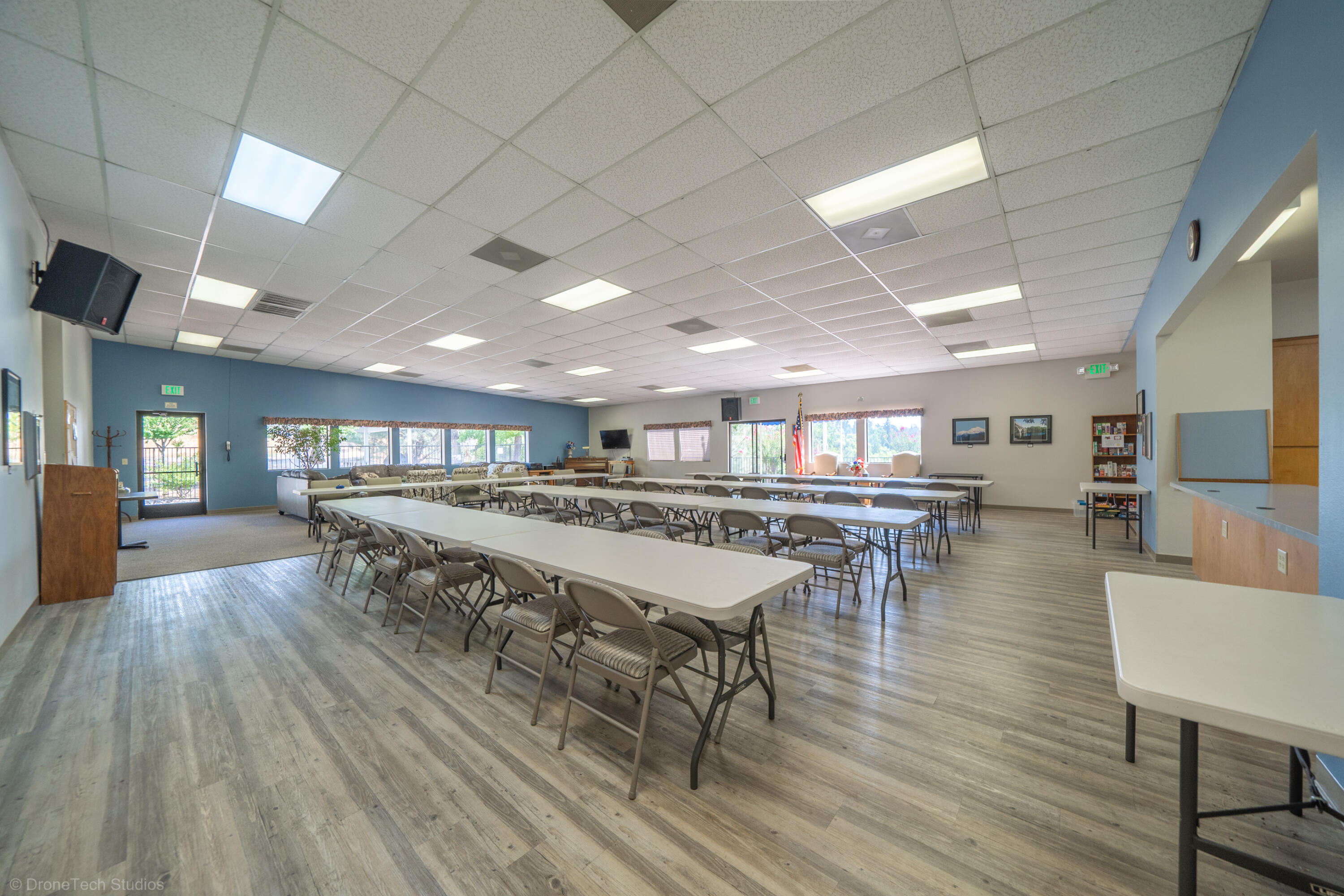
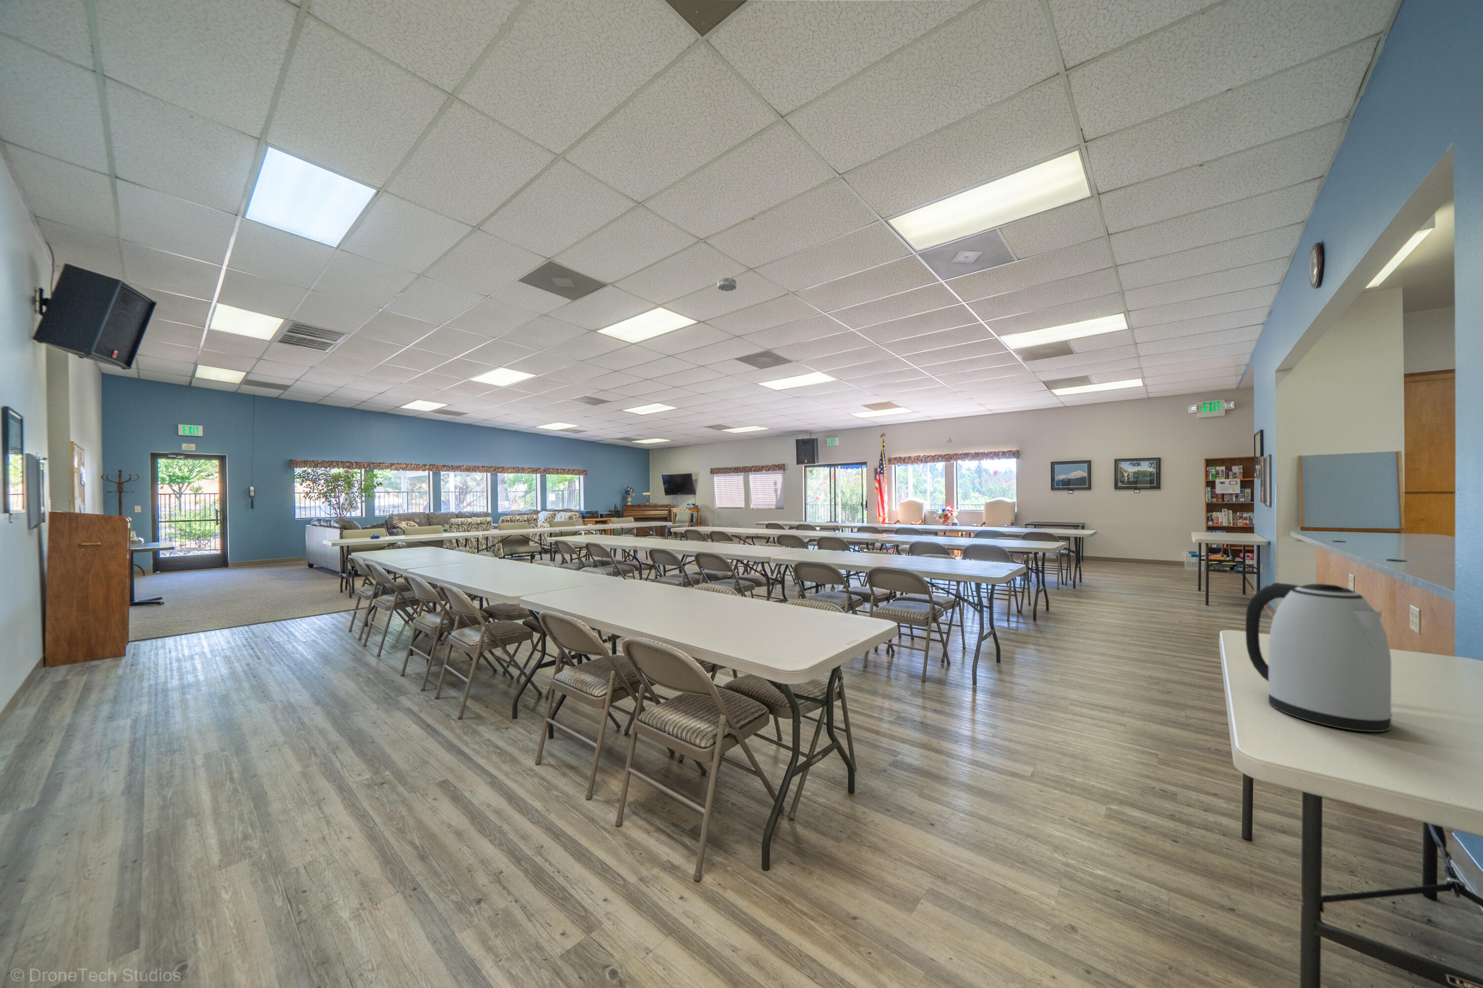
+ smoke detector [717,277,737,292]
+ kettle [1246,582,1393,732]
